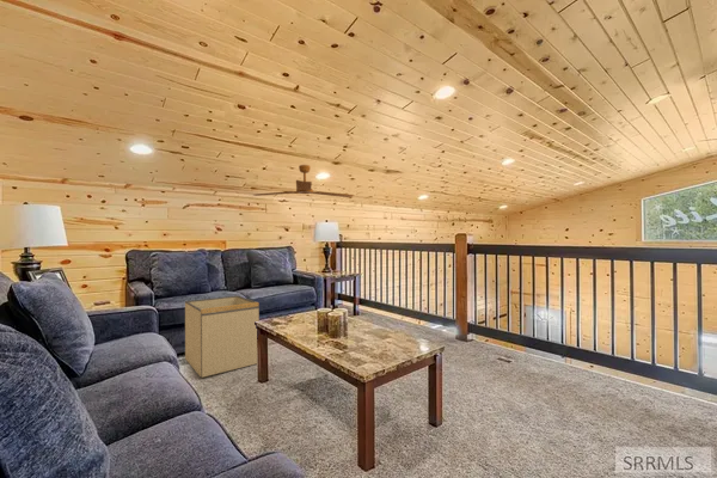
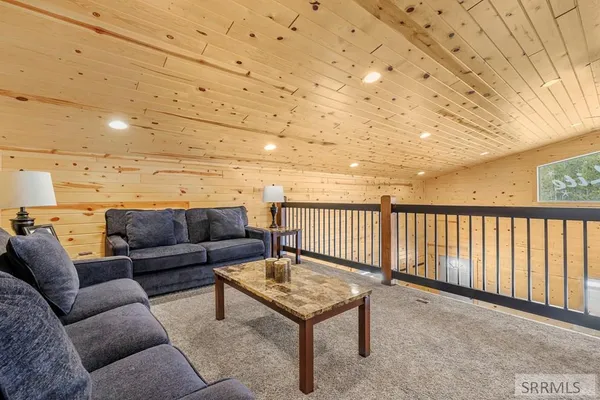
- storage bin [184,294,261,379]
- ceiling fan [253,164,355,198]
